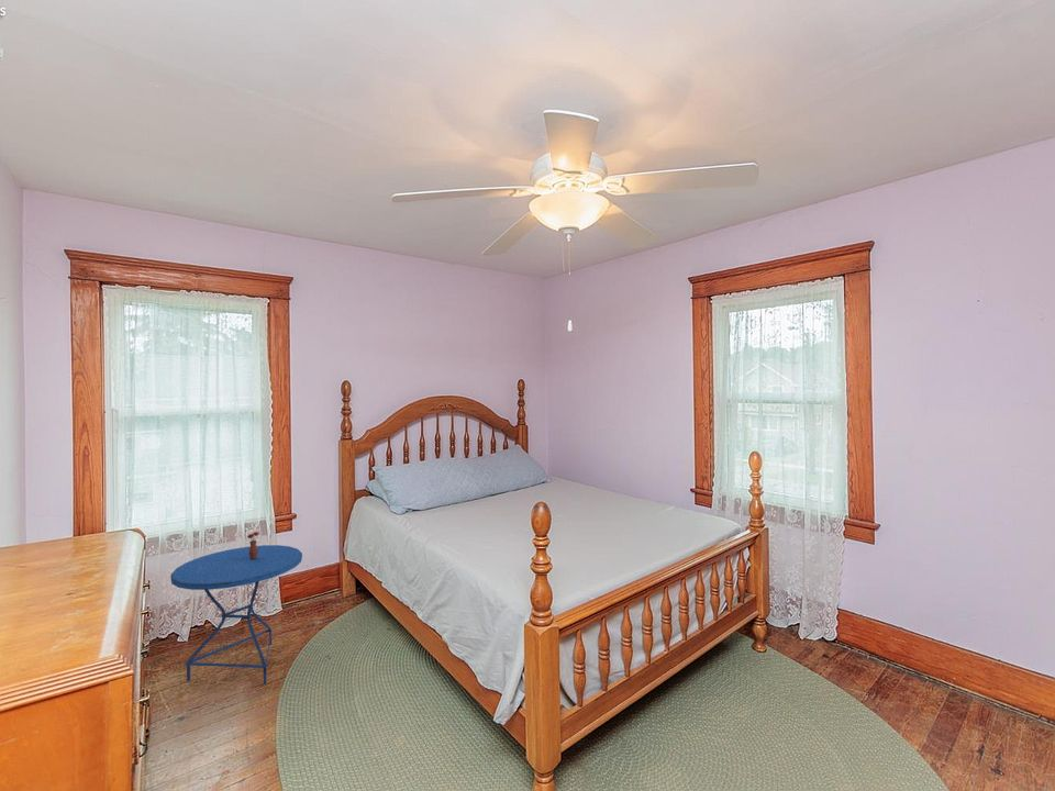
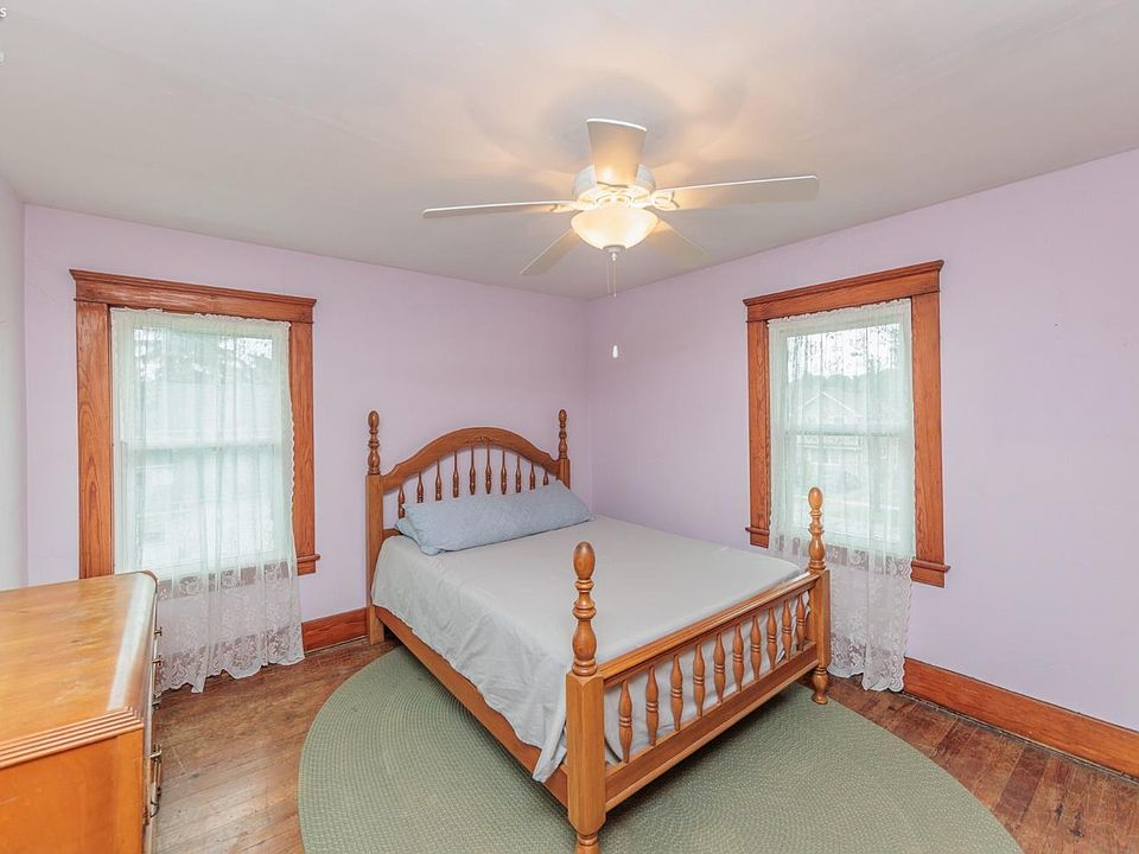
- side table [169,531,303,686]
